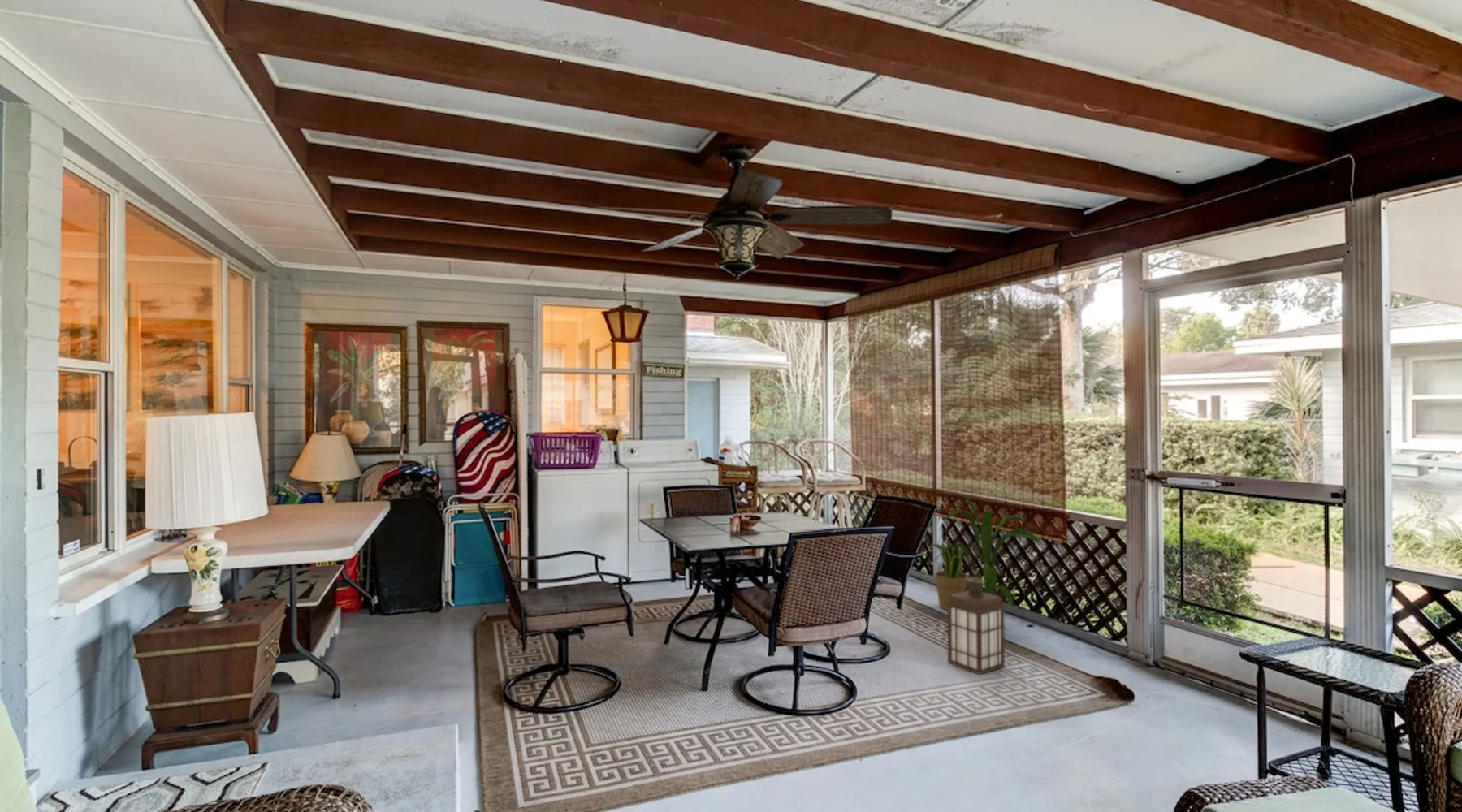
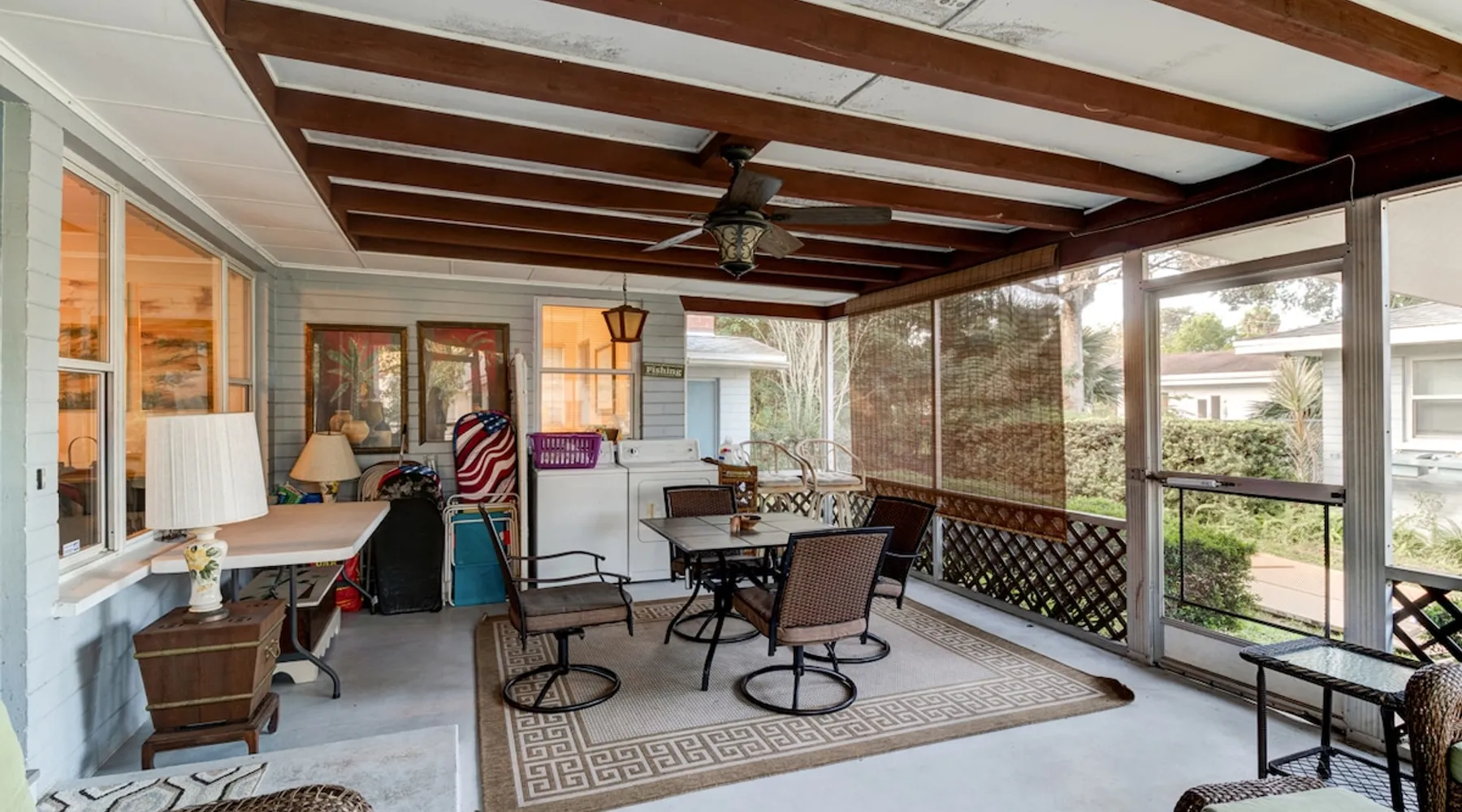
- potted plant [928,540,972,611]
- house plant [932,490,1044,608]
- lantern [946,577,1006,676]
